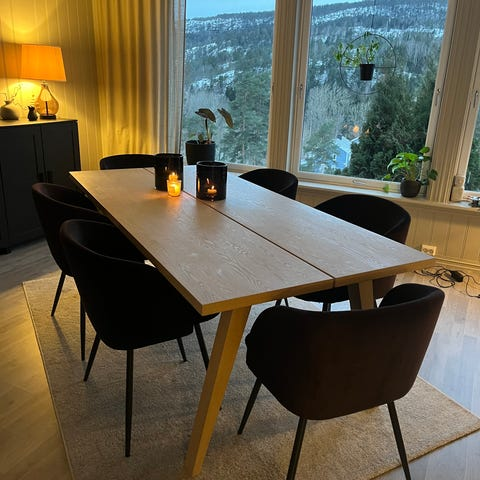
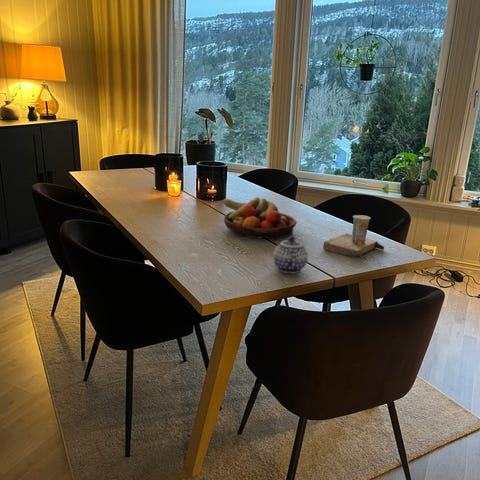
+ fruit bowl [222,196,298,240]
+ teapot [272,236,309,274]
+ cup [322,214,385,262]
